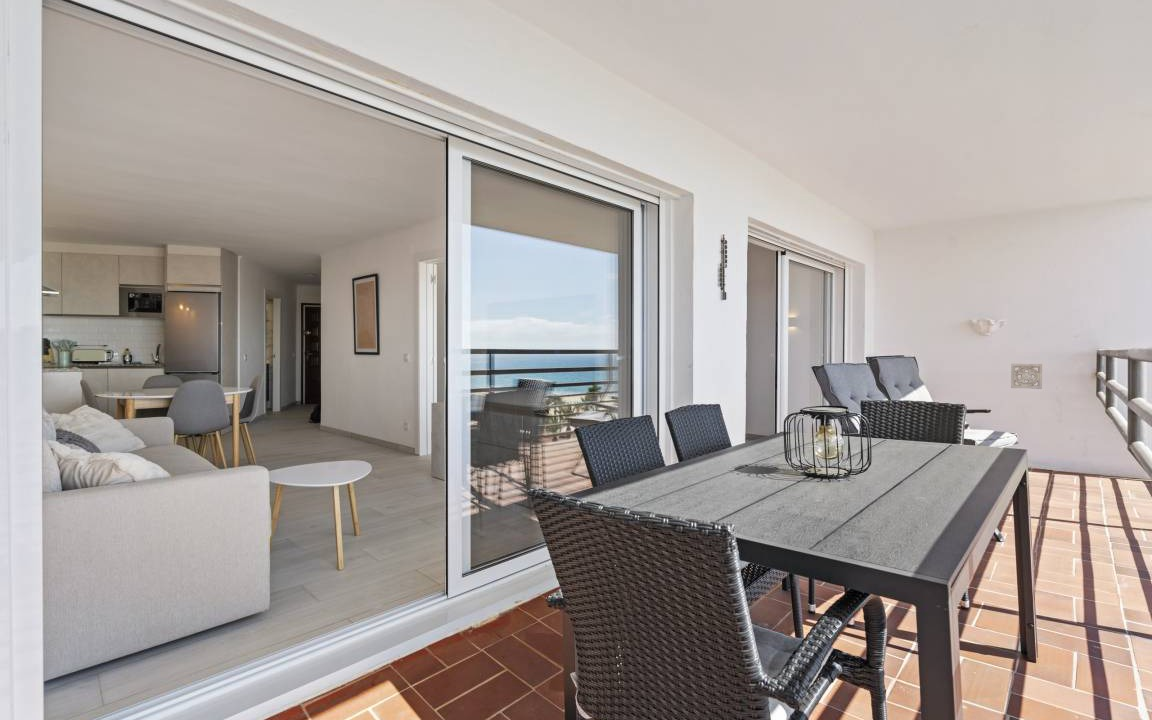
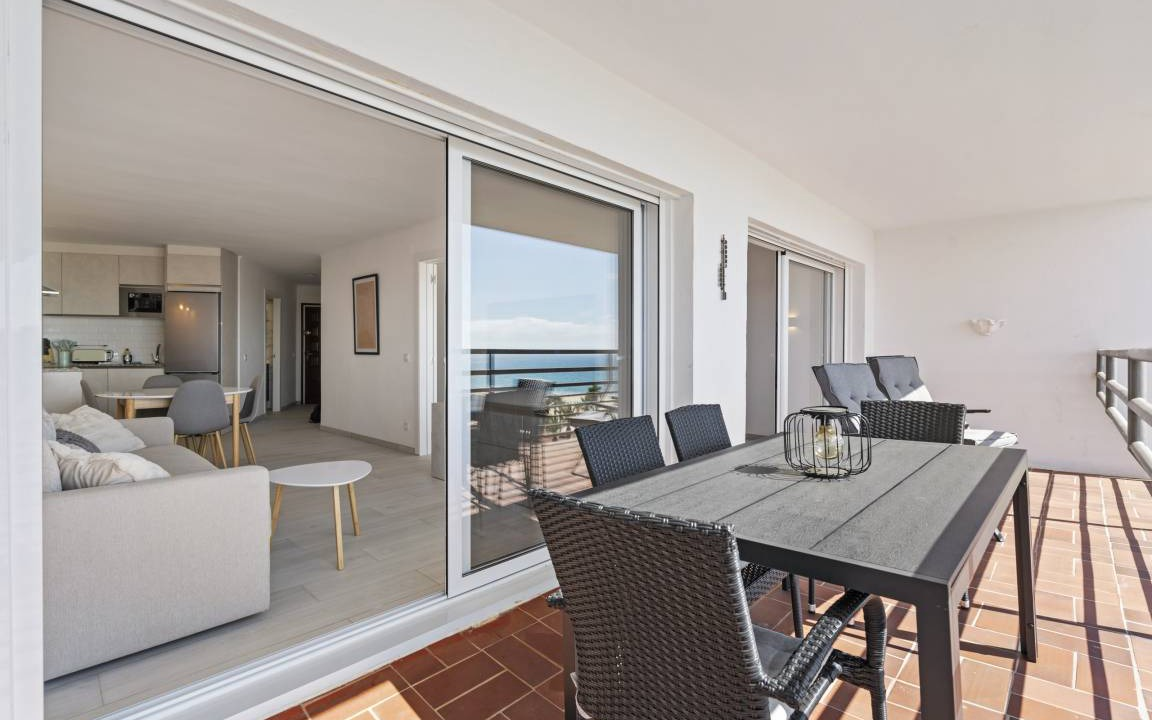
- wall ornament [1010,363,1043,390]
